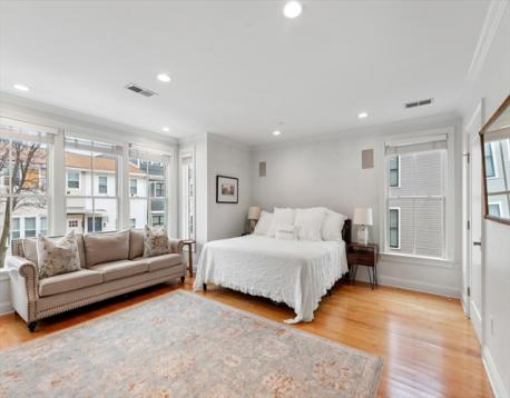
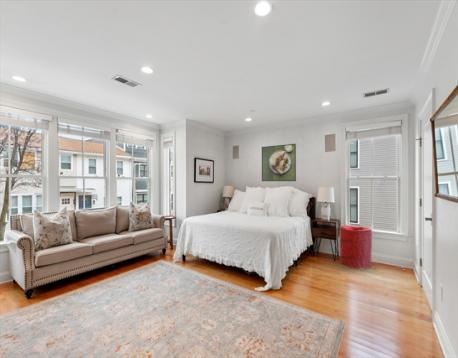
+ laundry hamper [339,224,373,270]
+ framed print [261,143,297,182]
